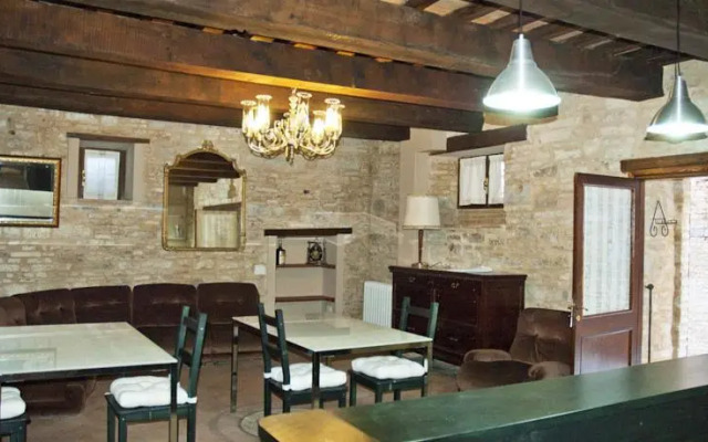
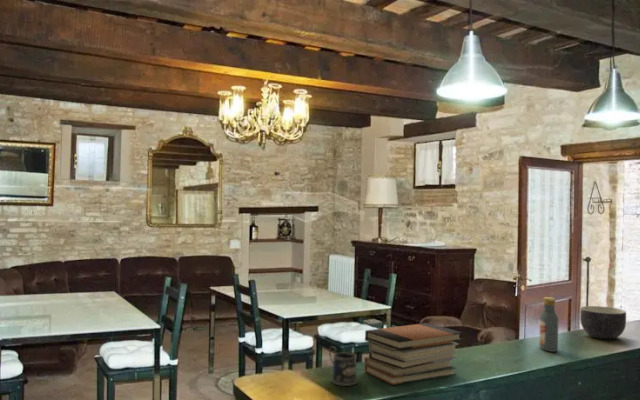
+ vodka [538,296,559,353]
+ book stack [363,322,464,386]
+ bowl [579,305,627,340]
+ mug [328,345,358,387]
